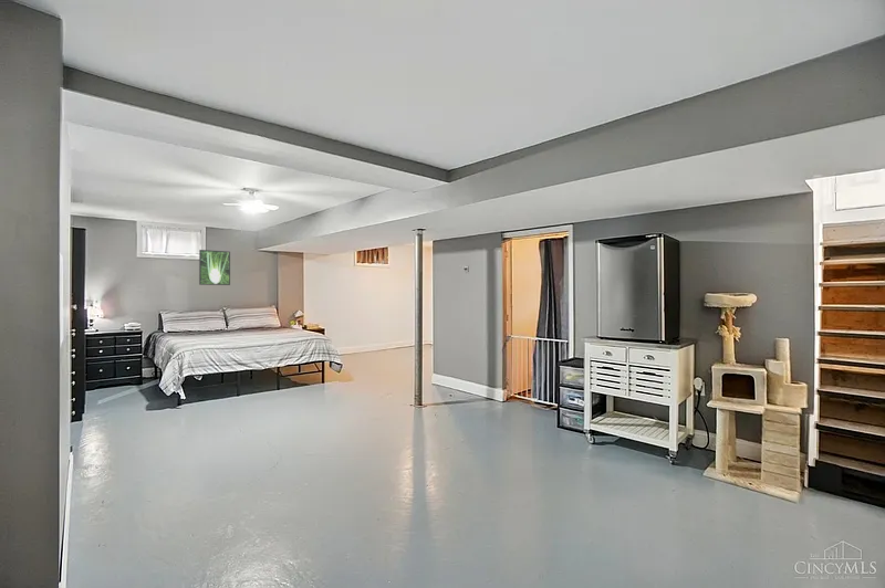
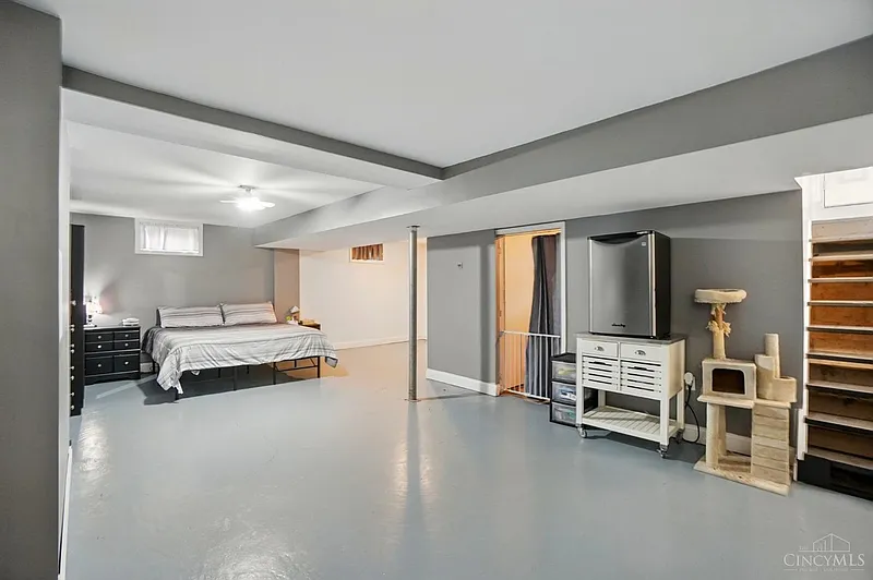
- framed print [198,249,231,286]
